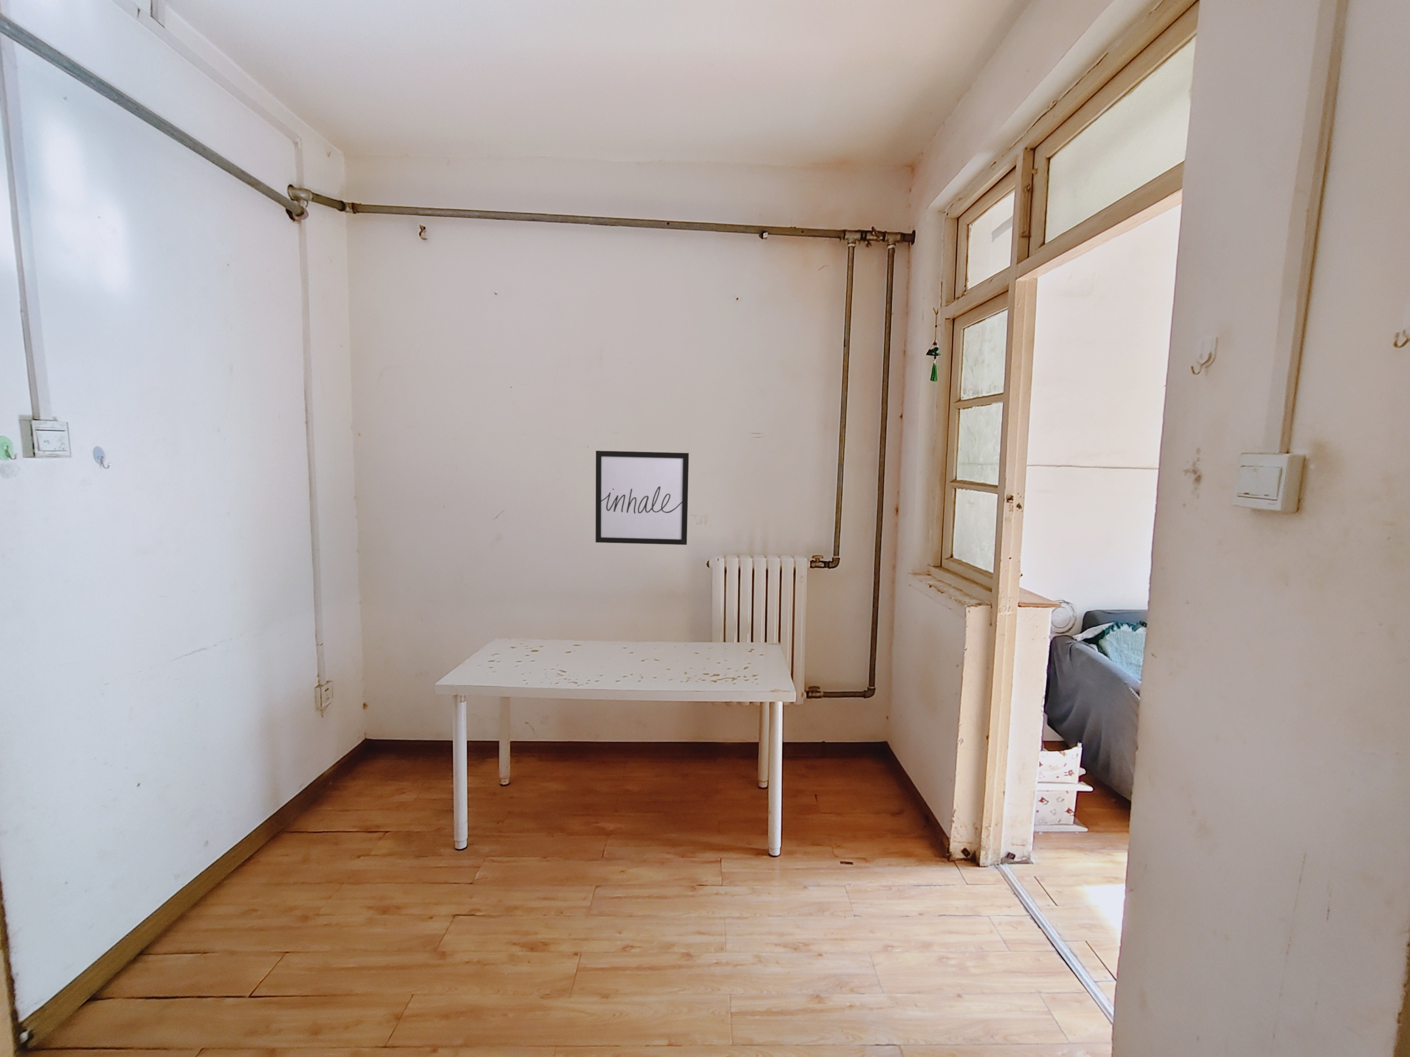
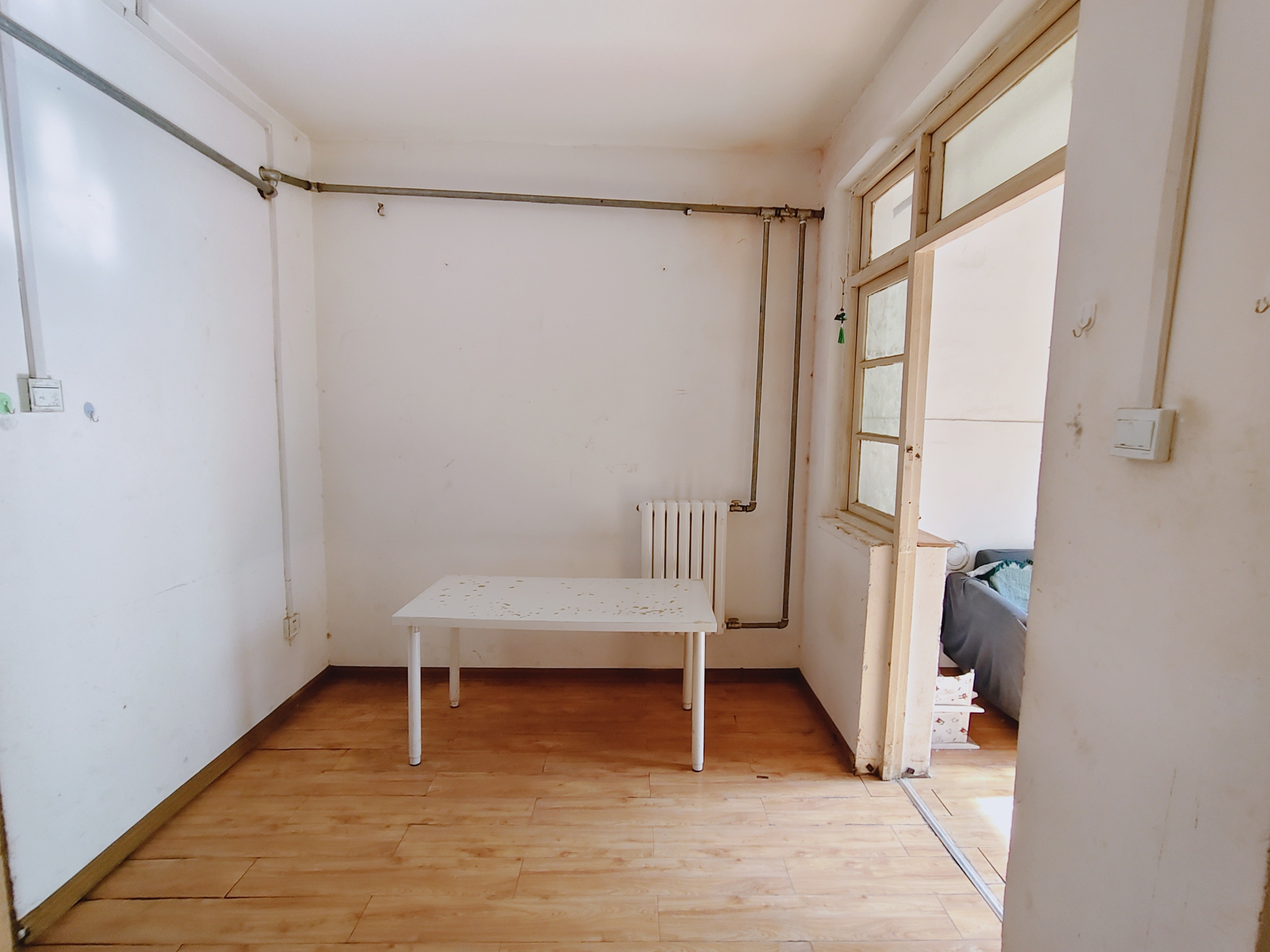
- wall art [595,450,689,545]
